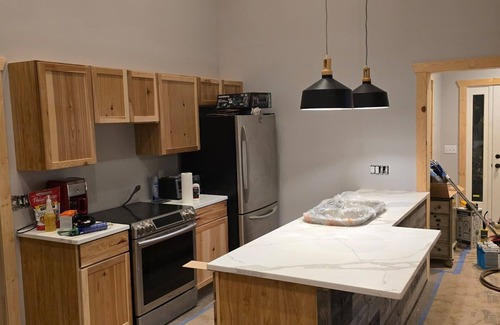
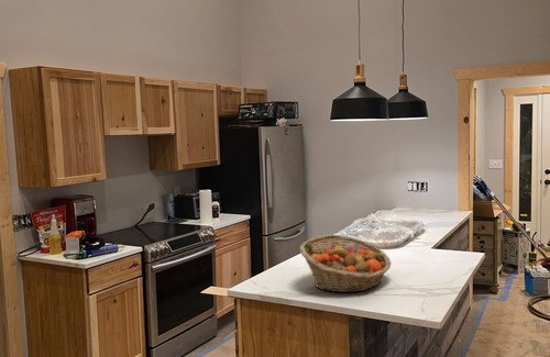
+ fruit basket [299,234,392,293]
